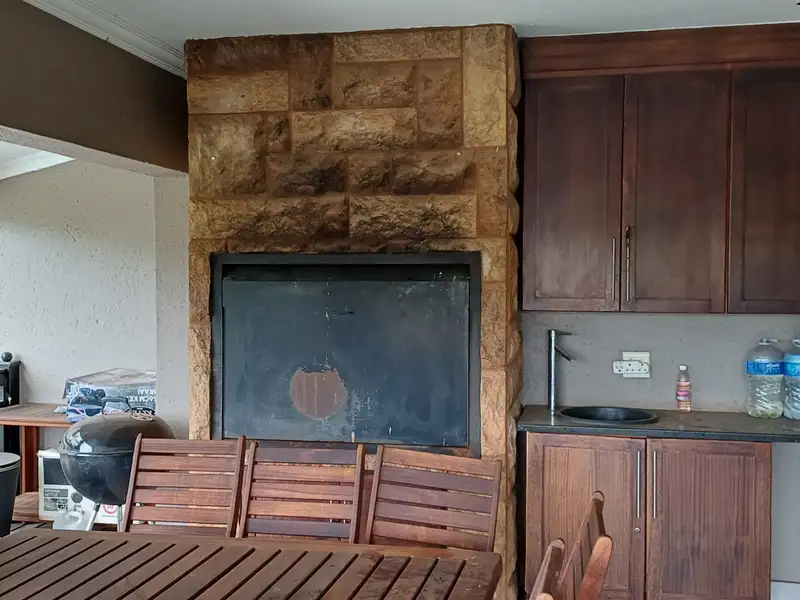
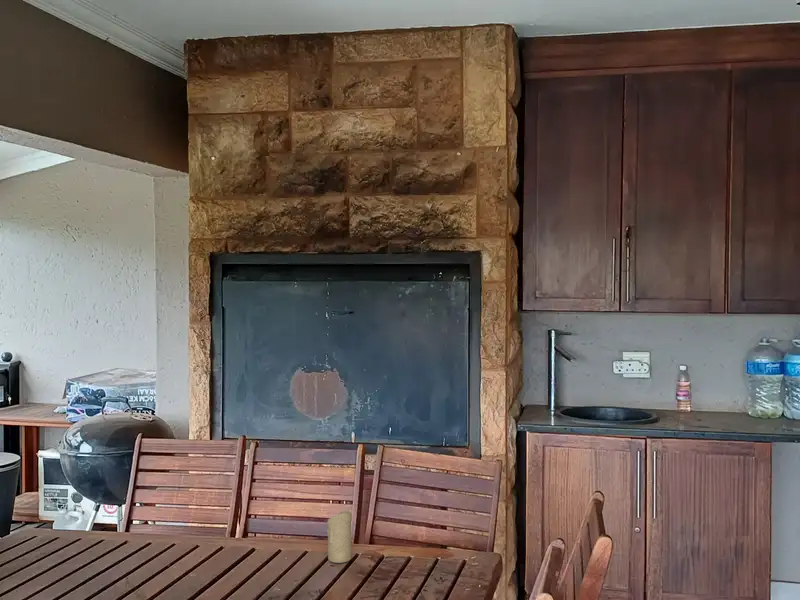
+ candle [326,509,353,564]
